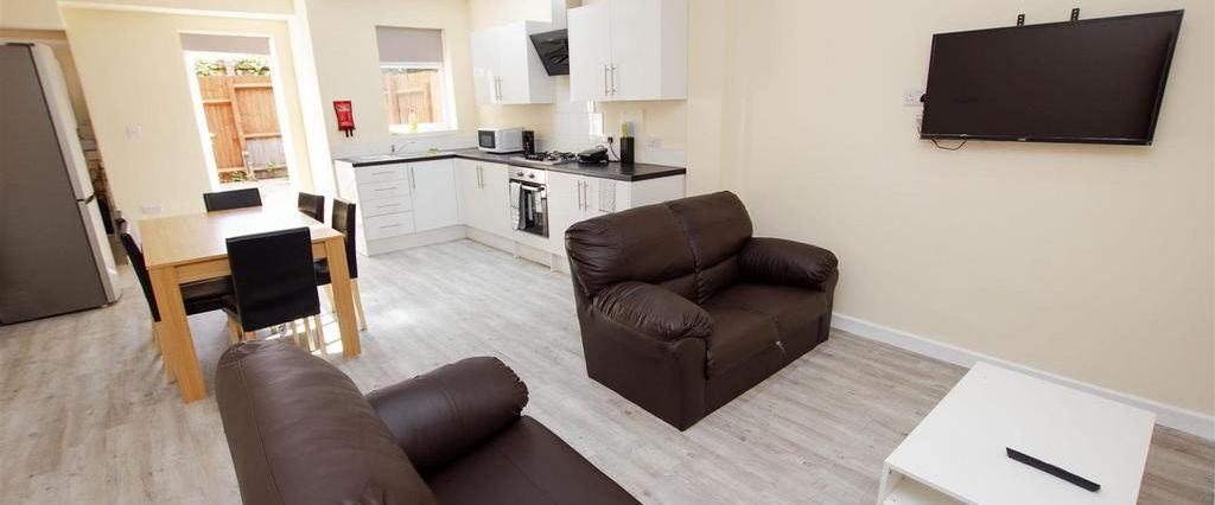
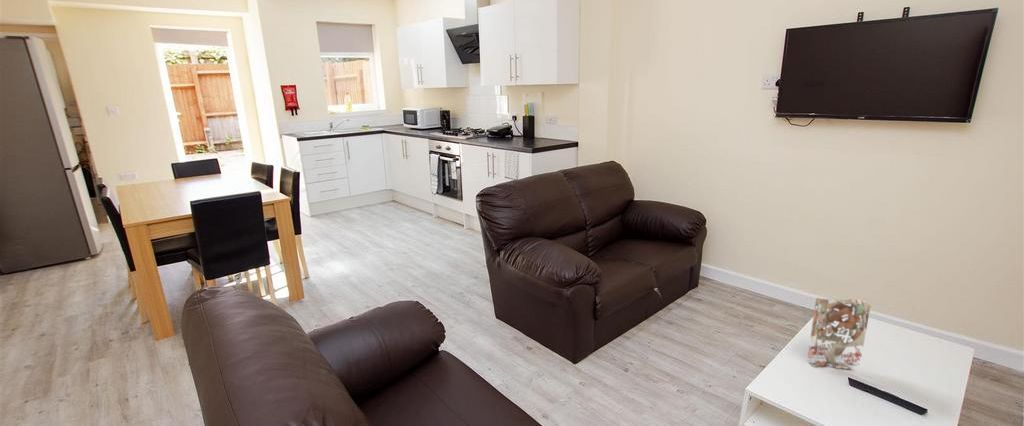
+ book [806,297,872,370]
